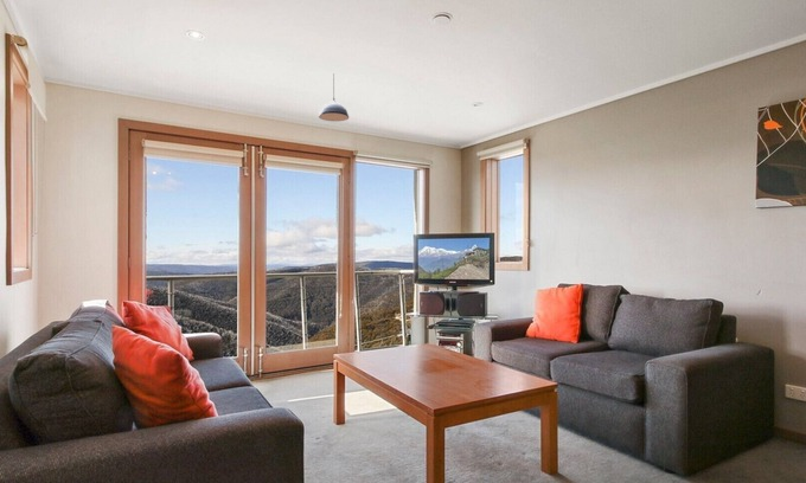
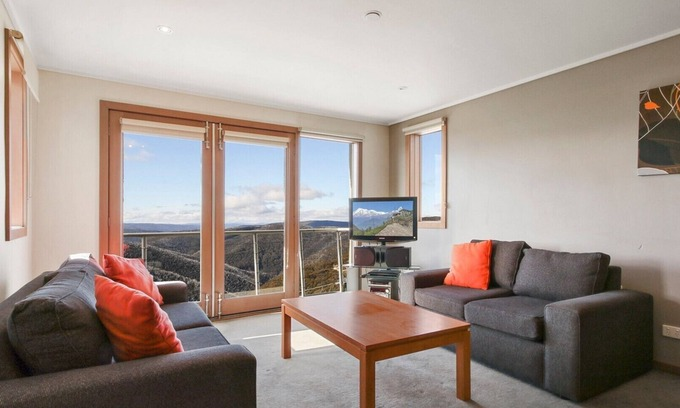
- pendant light [318,72,350,122]
